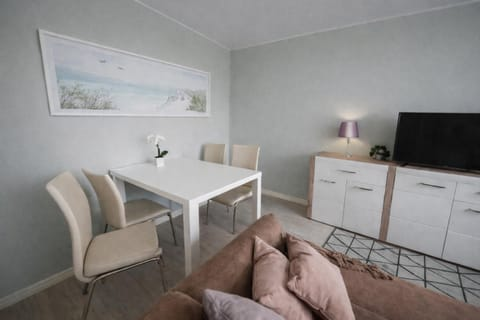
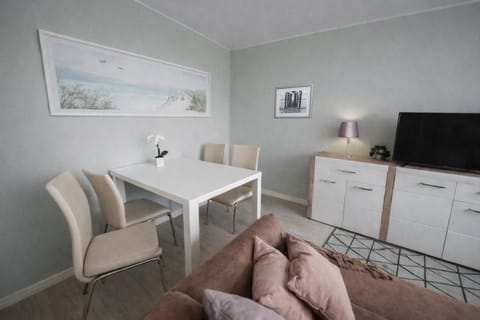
+ wall art [273,82,315,120]
